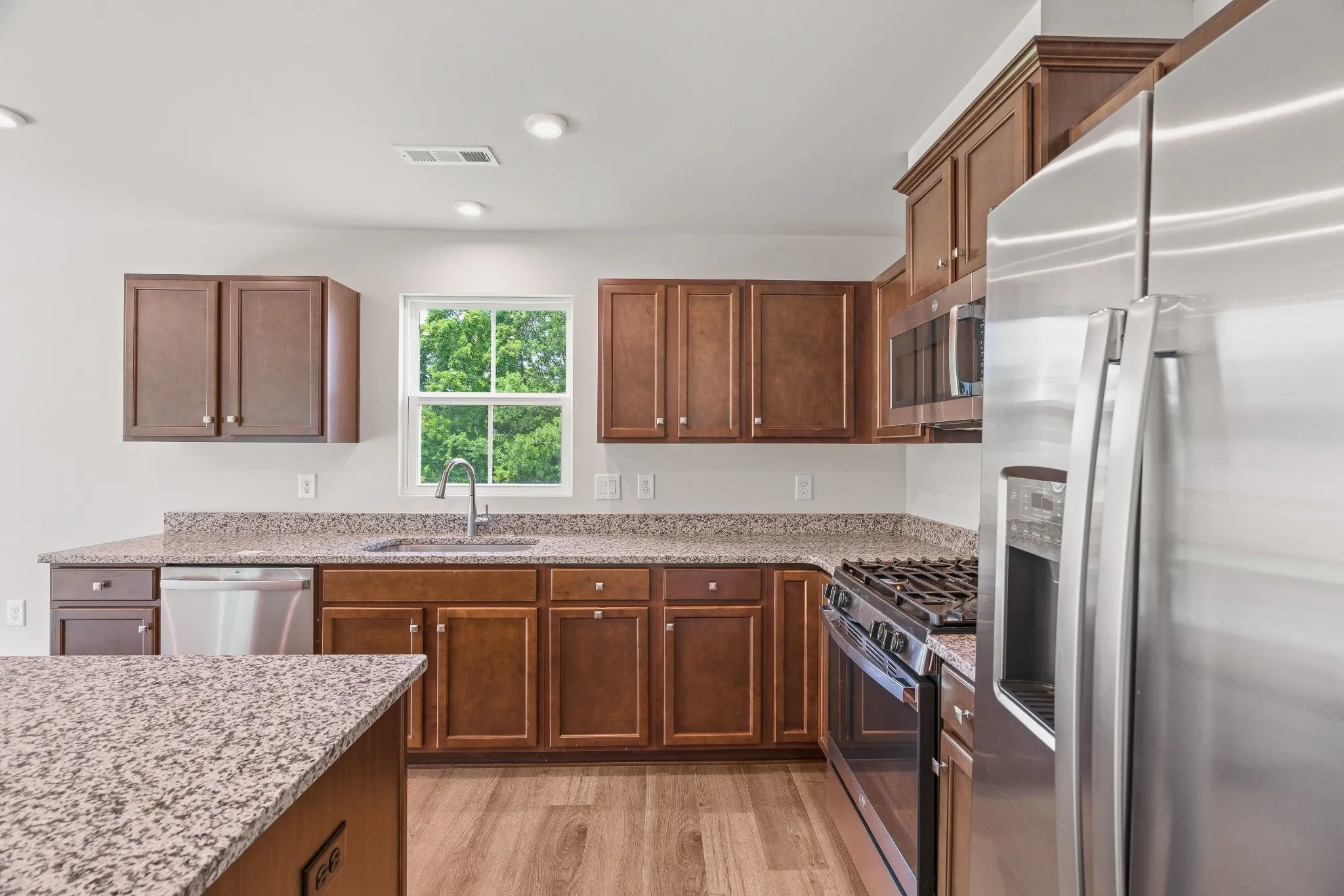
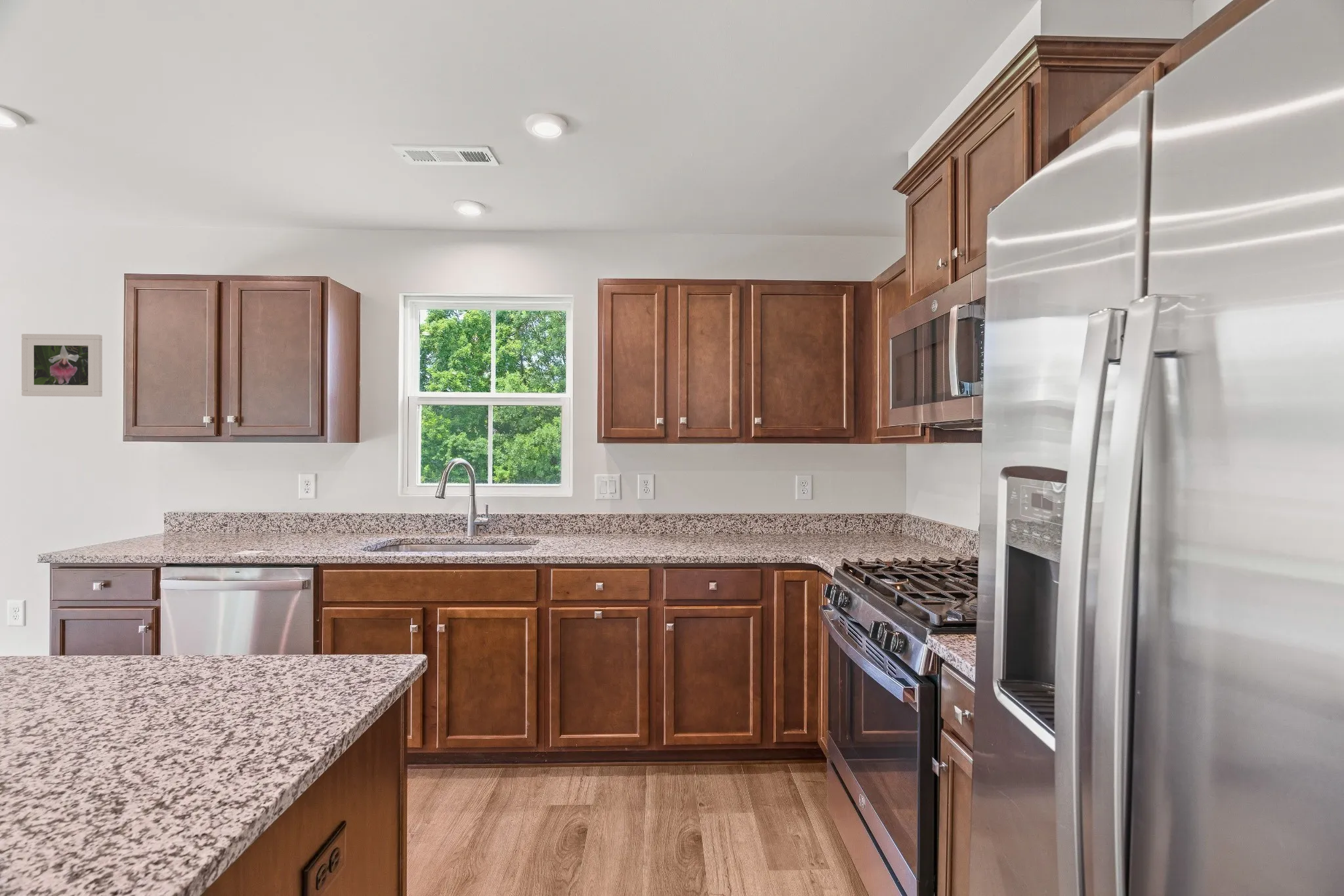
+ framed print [21,333,103,397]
